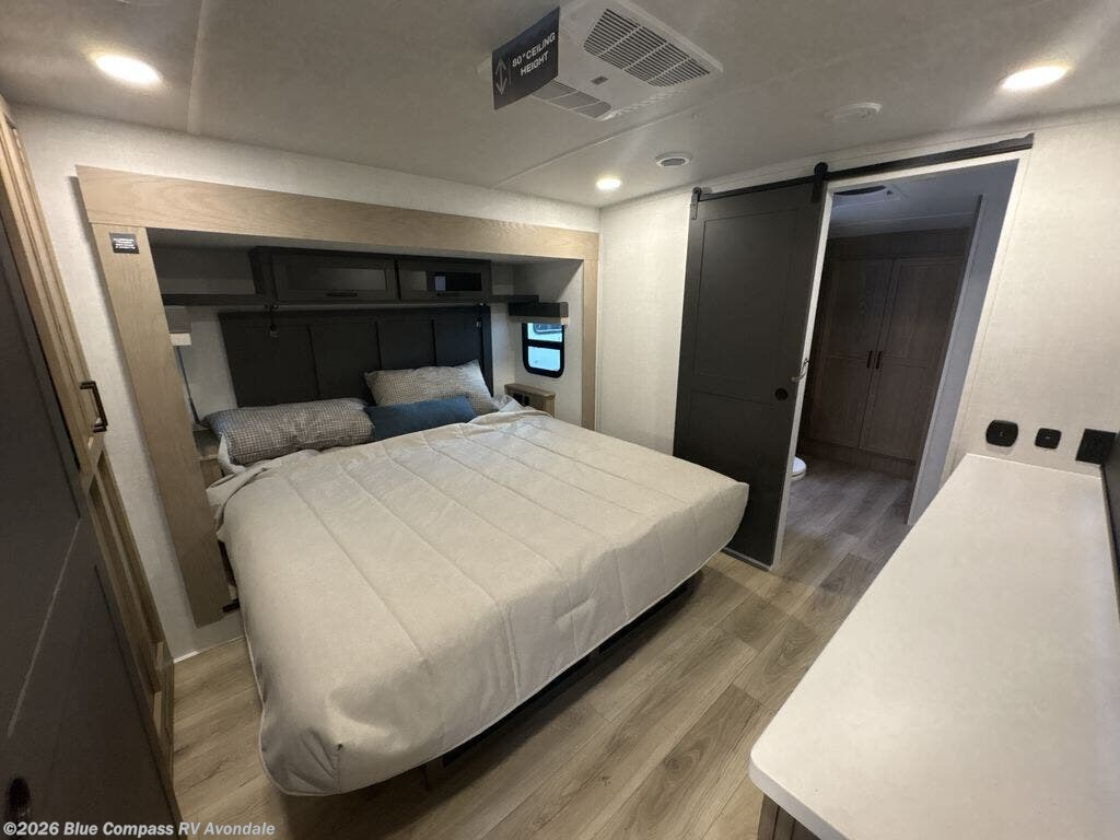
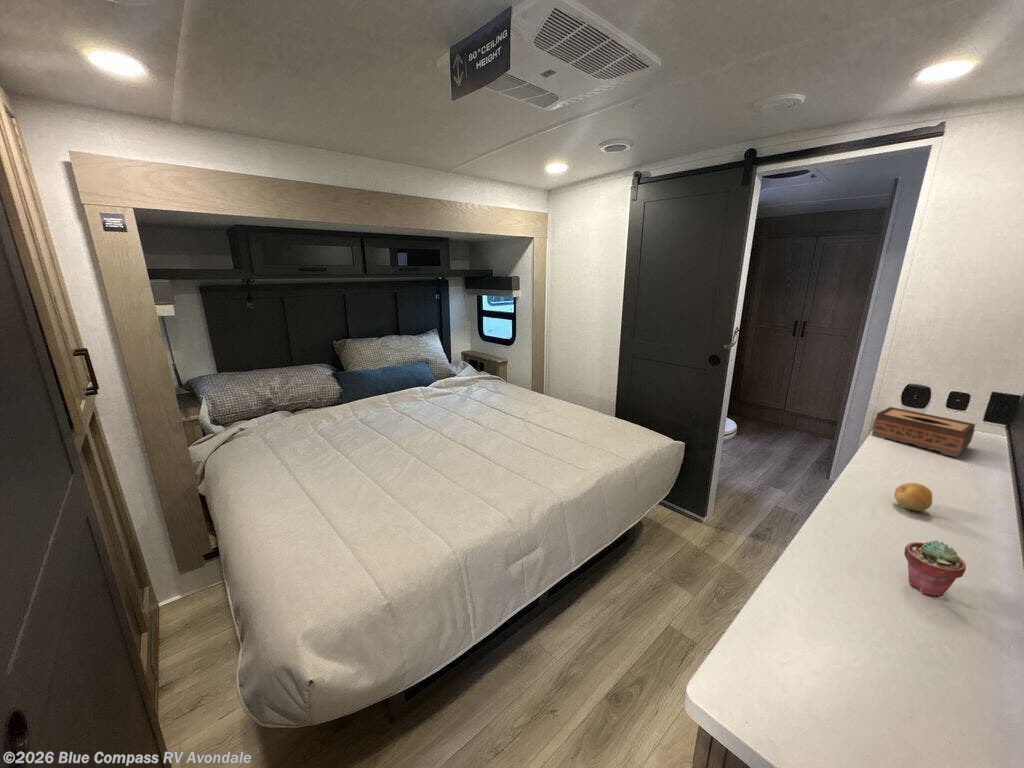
+ fruit [893,482,933,512]
+ tissue box [870,406,977,458]
+ potted succulent [903,540,967,598]
